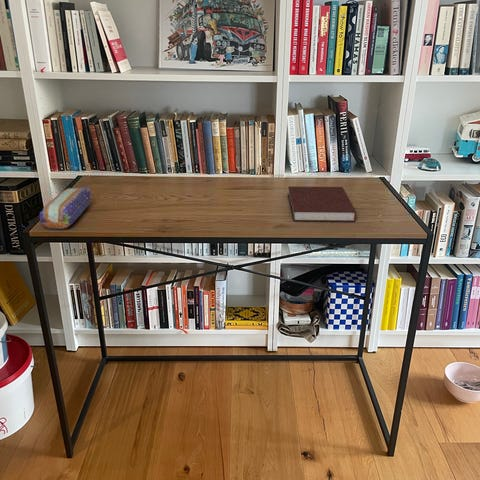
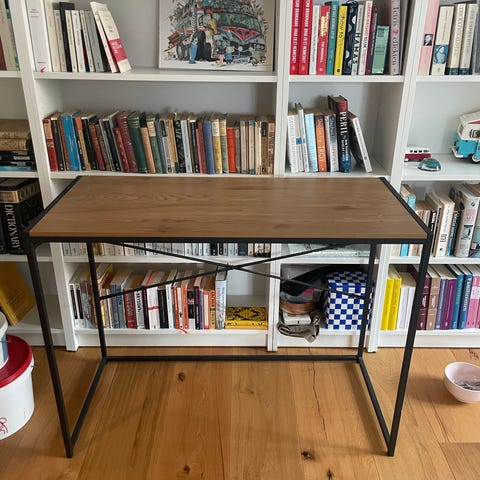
- pencil case [39,187,91,230]
- notebook [287,185,358,223]
